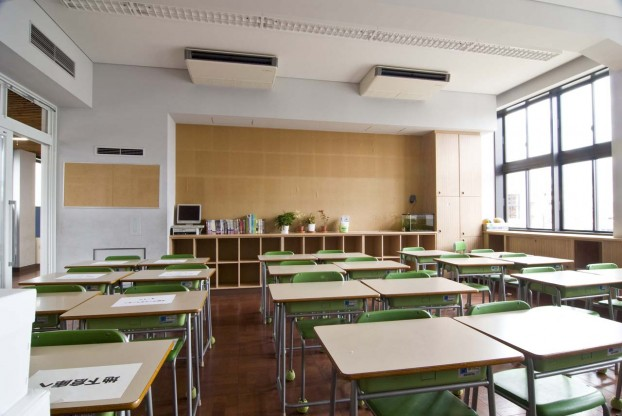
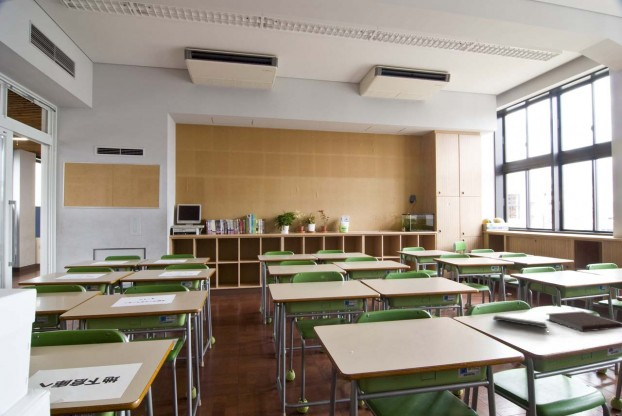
+ notepad [492,314,550,336]
+ notebook [545,310,622,333]
